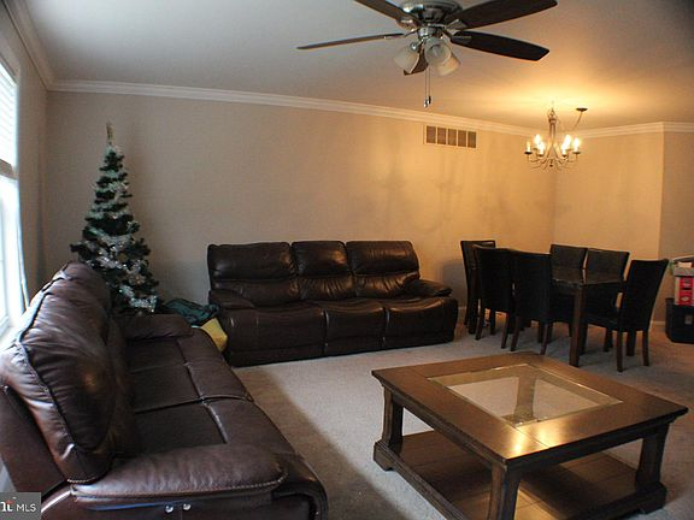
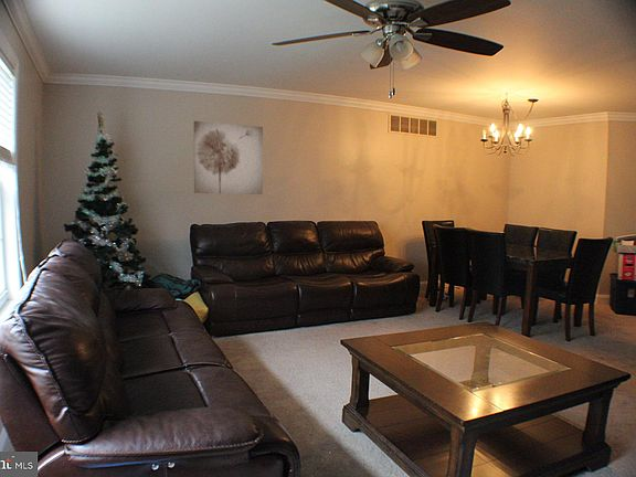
+ wall art [193,120,264,195]
